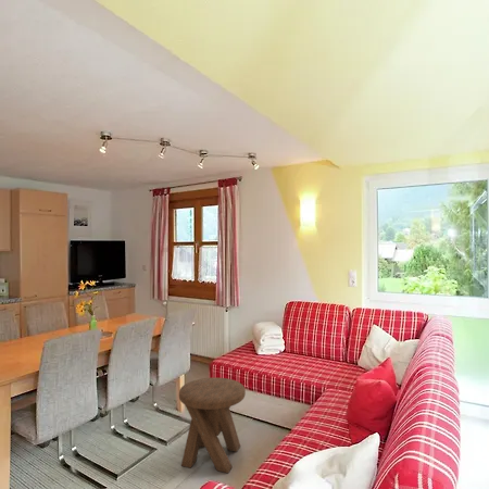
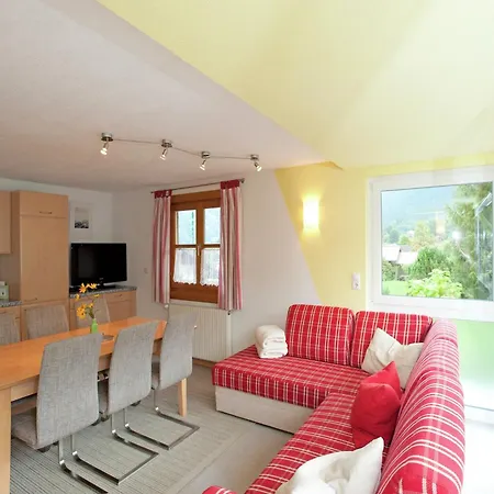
- music stool [178,377,247,474]
